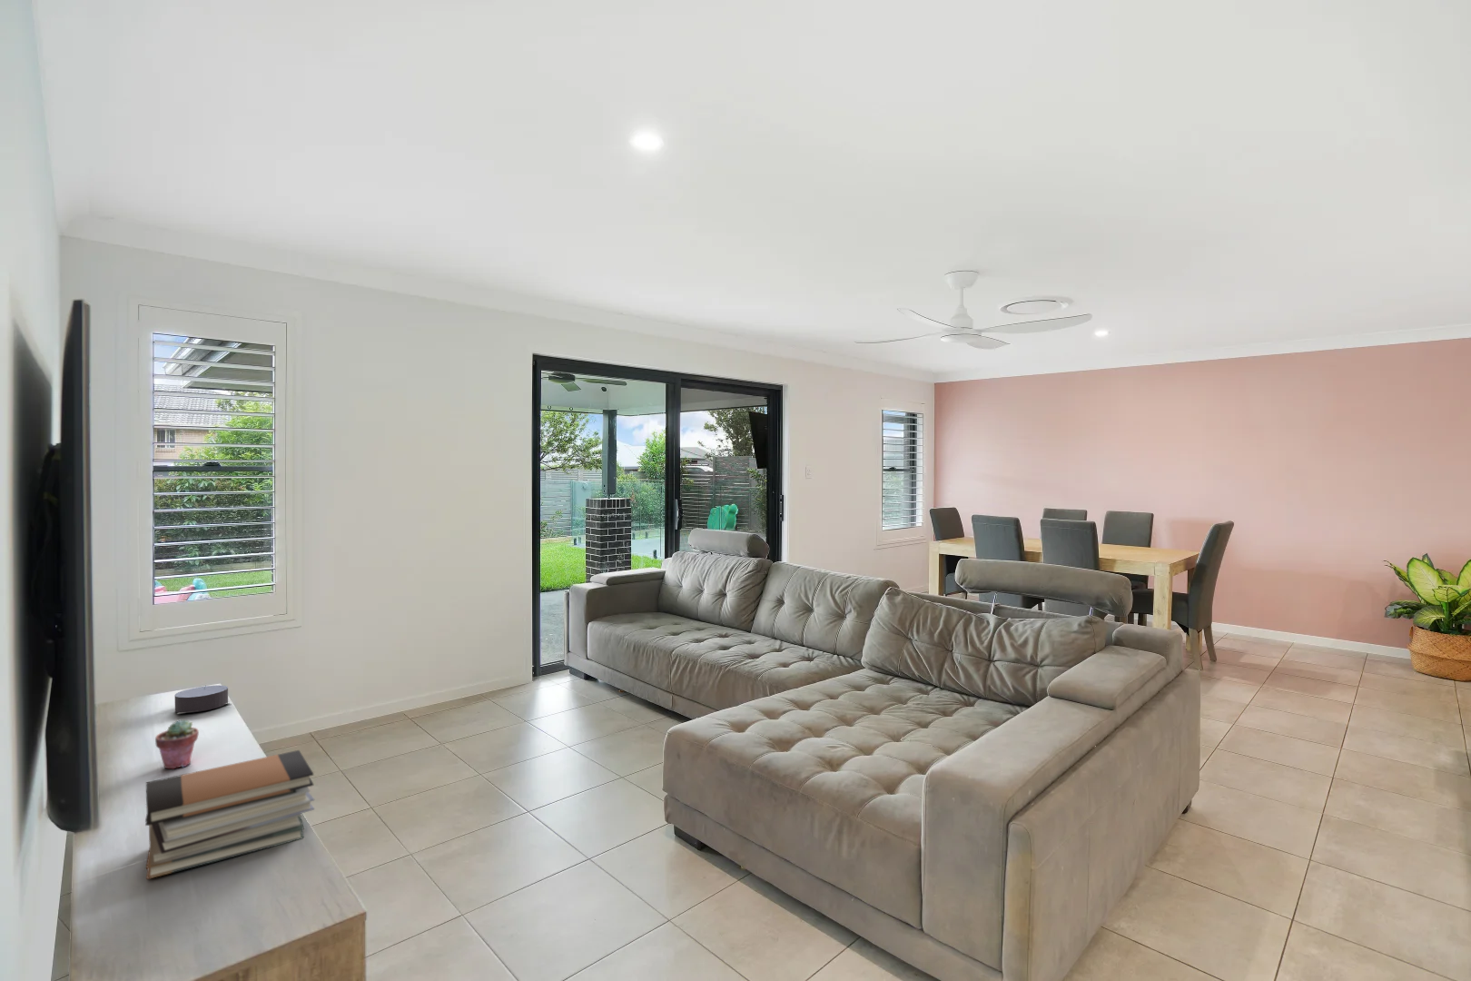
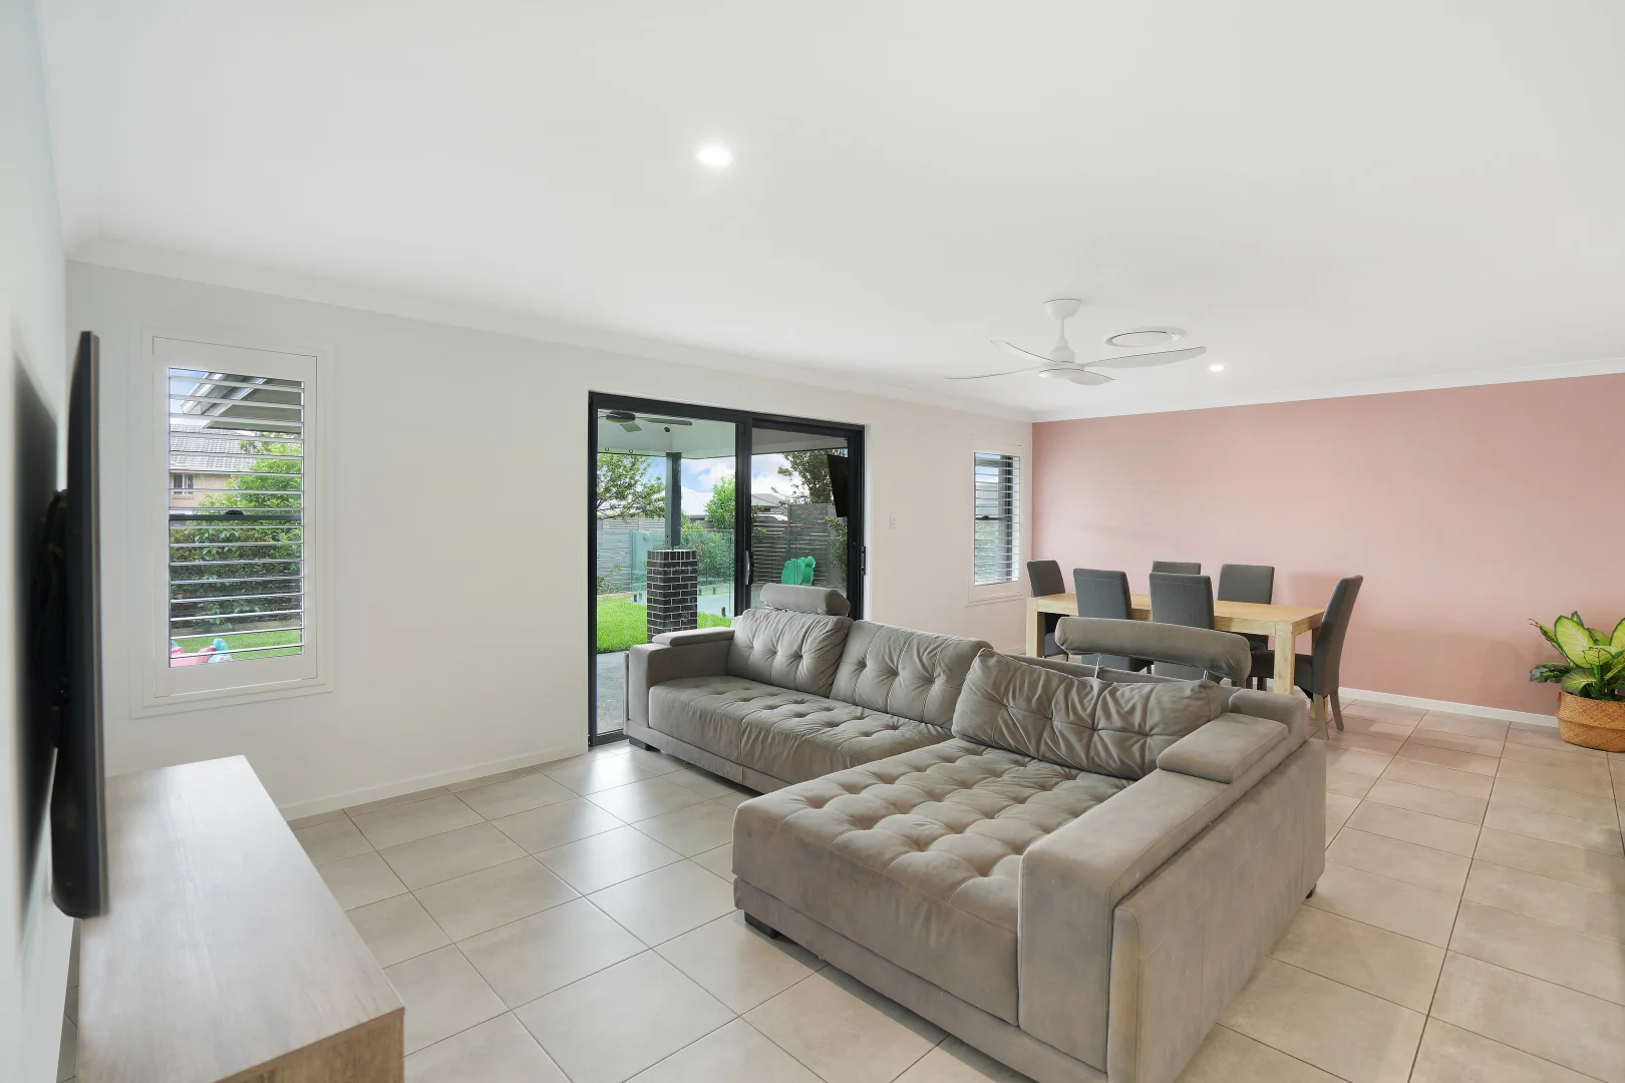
- potted succulent [154,719,200,770]
- book stack [144,749,315,880]
- candle [174,685,232,715]
